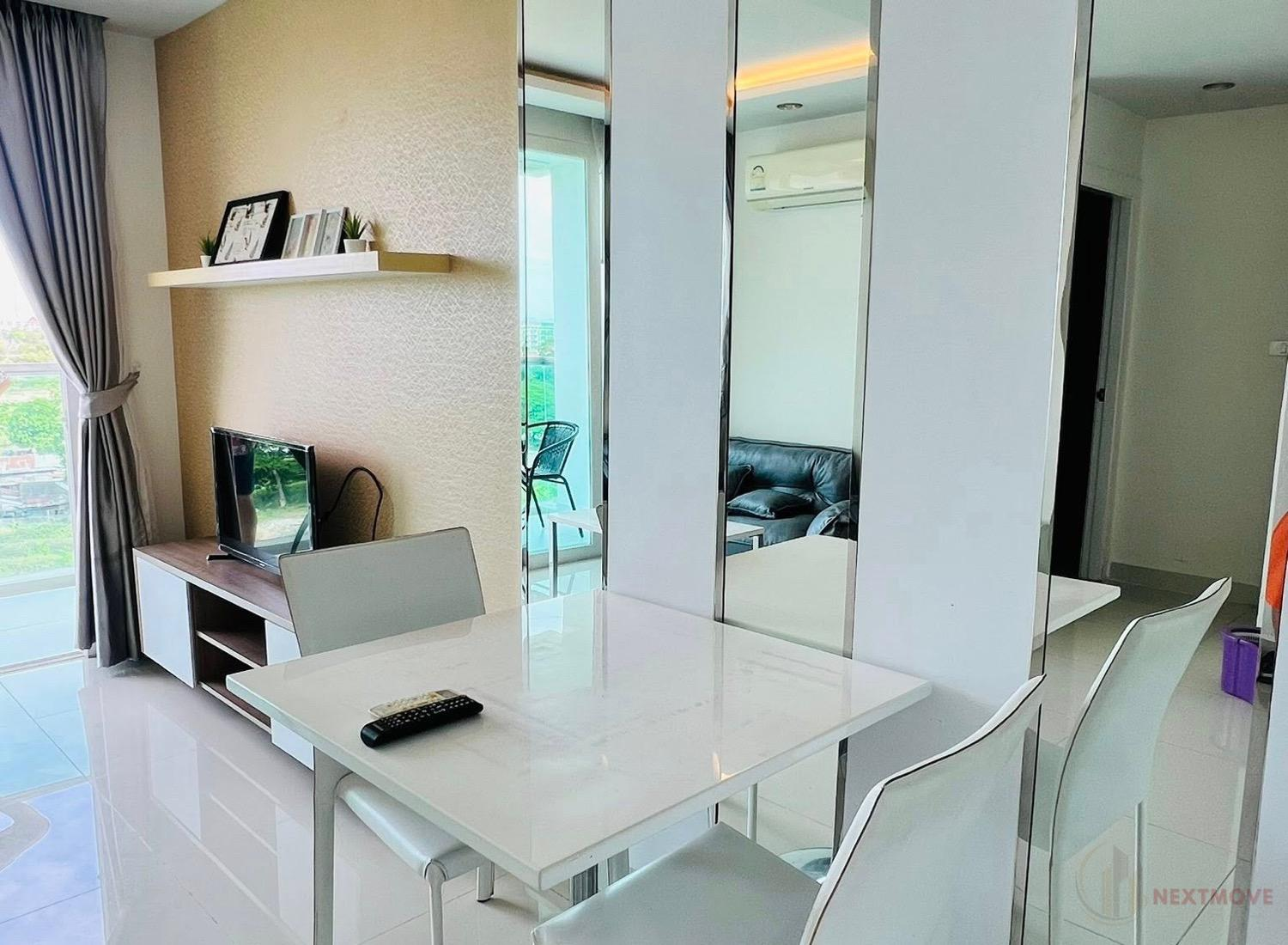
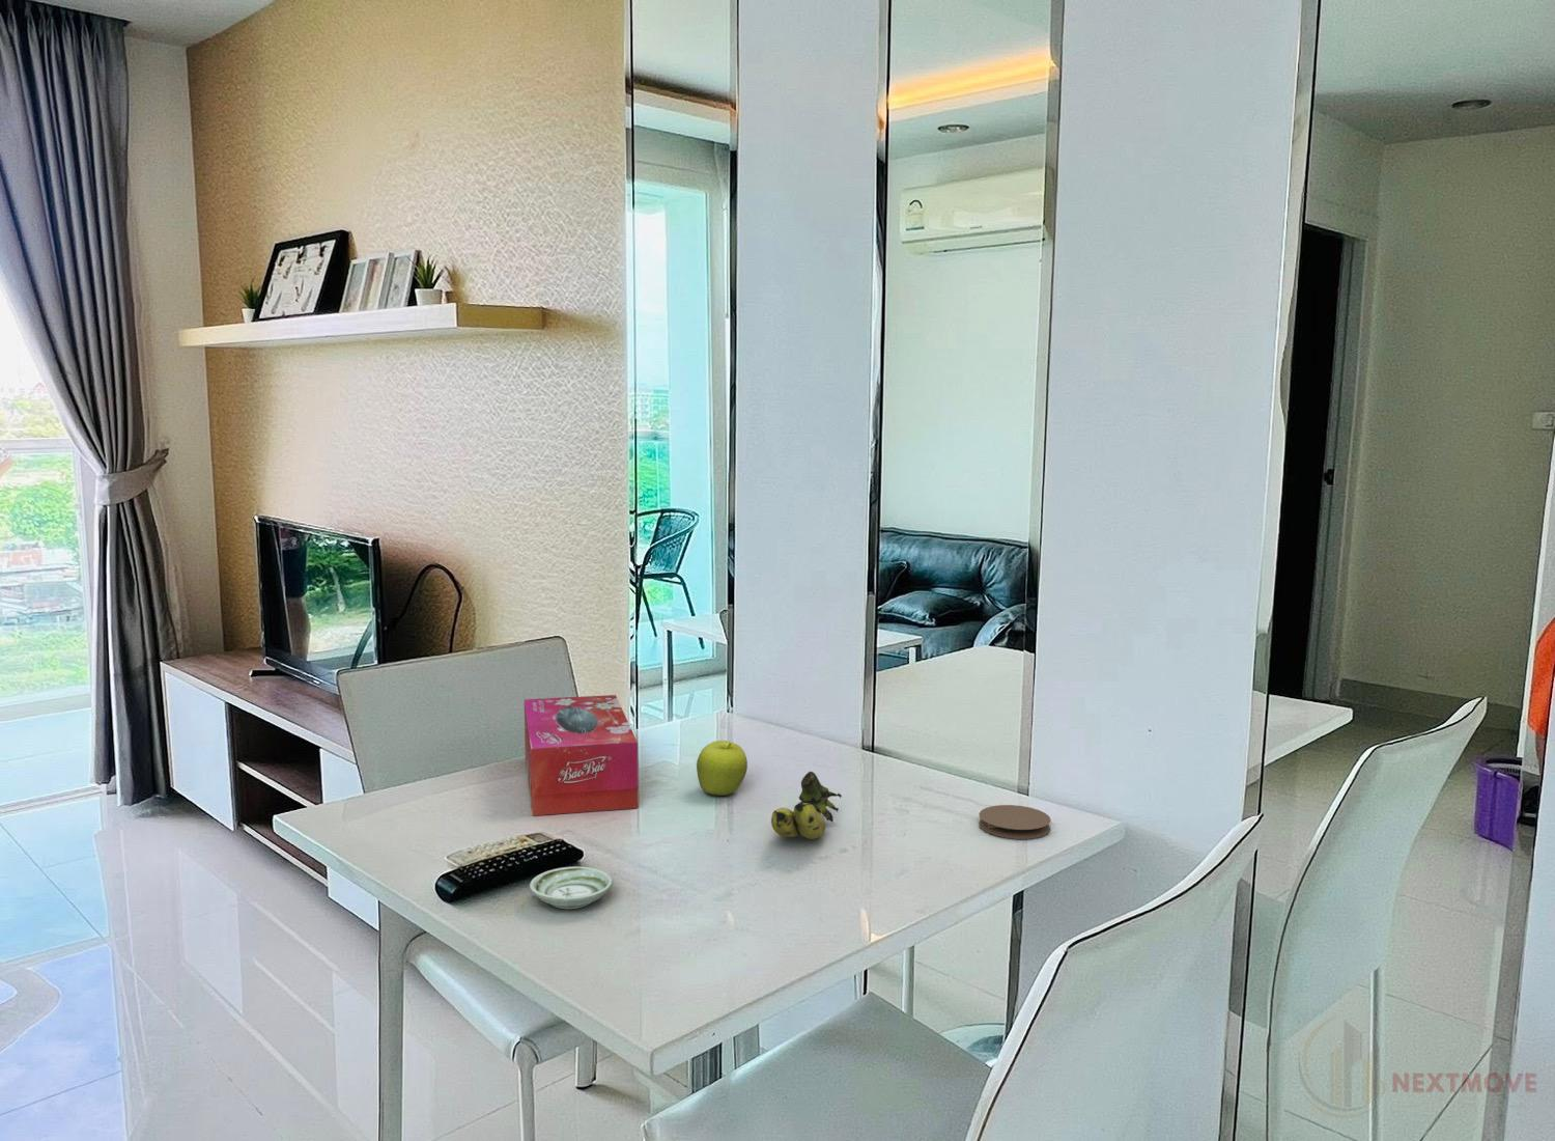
+ saucer [529,866,613,909]
+ fruit [695,740,749,797]
+ banana [770,770,843,840]
+ tissue box [524,694,639,816]
+ coaster [978,804,1053,840]
